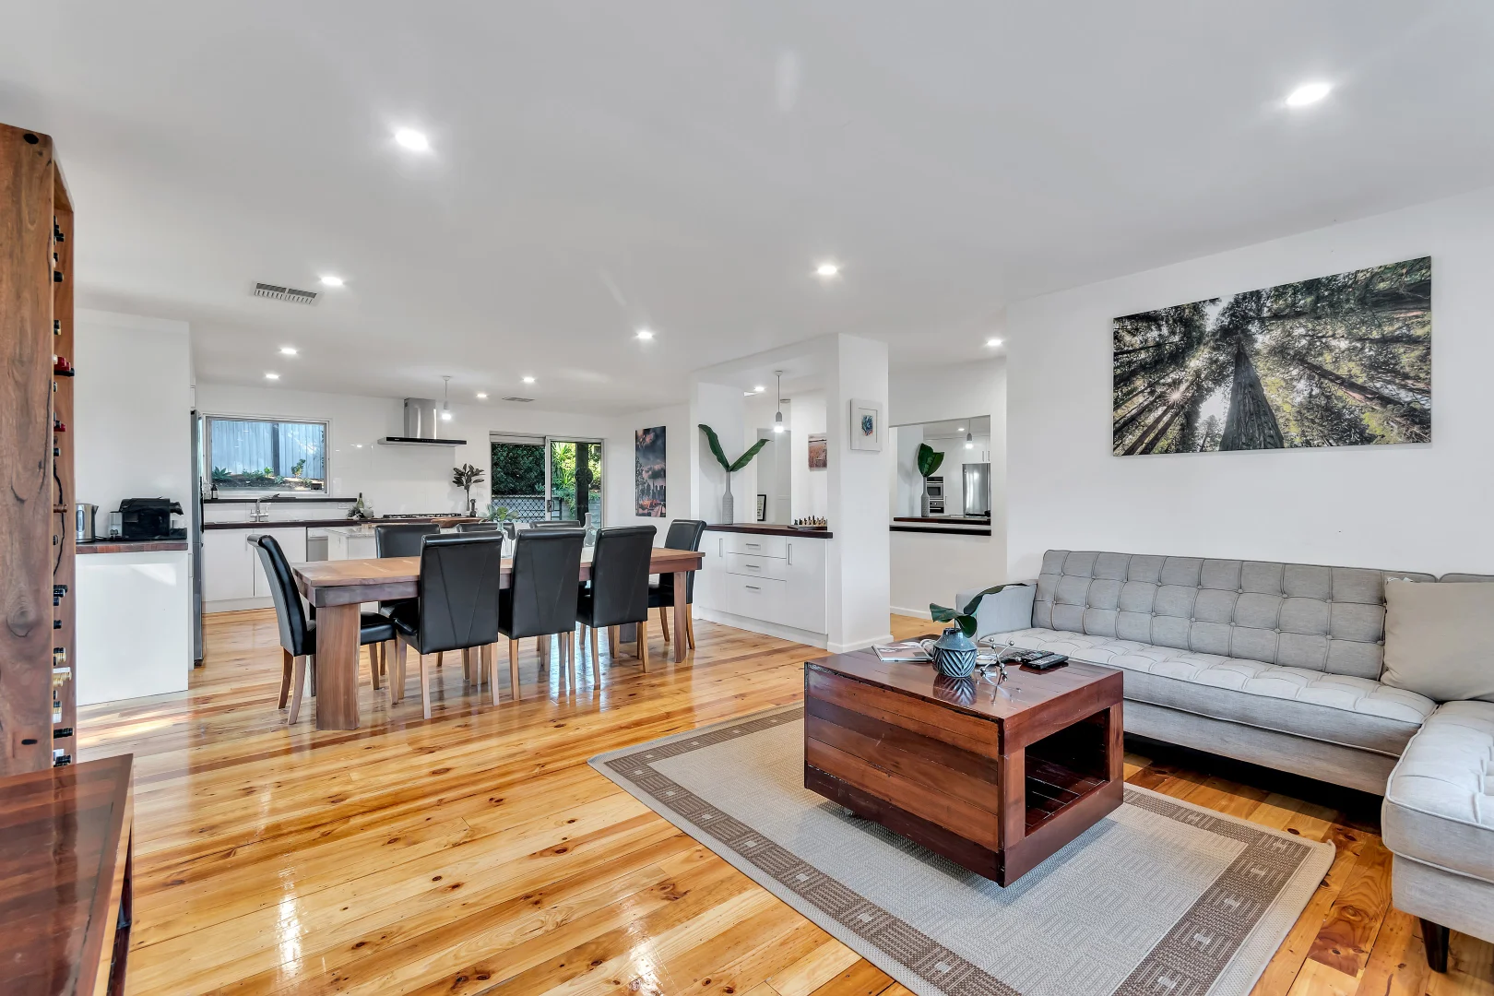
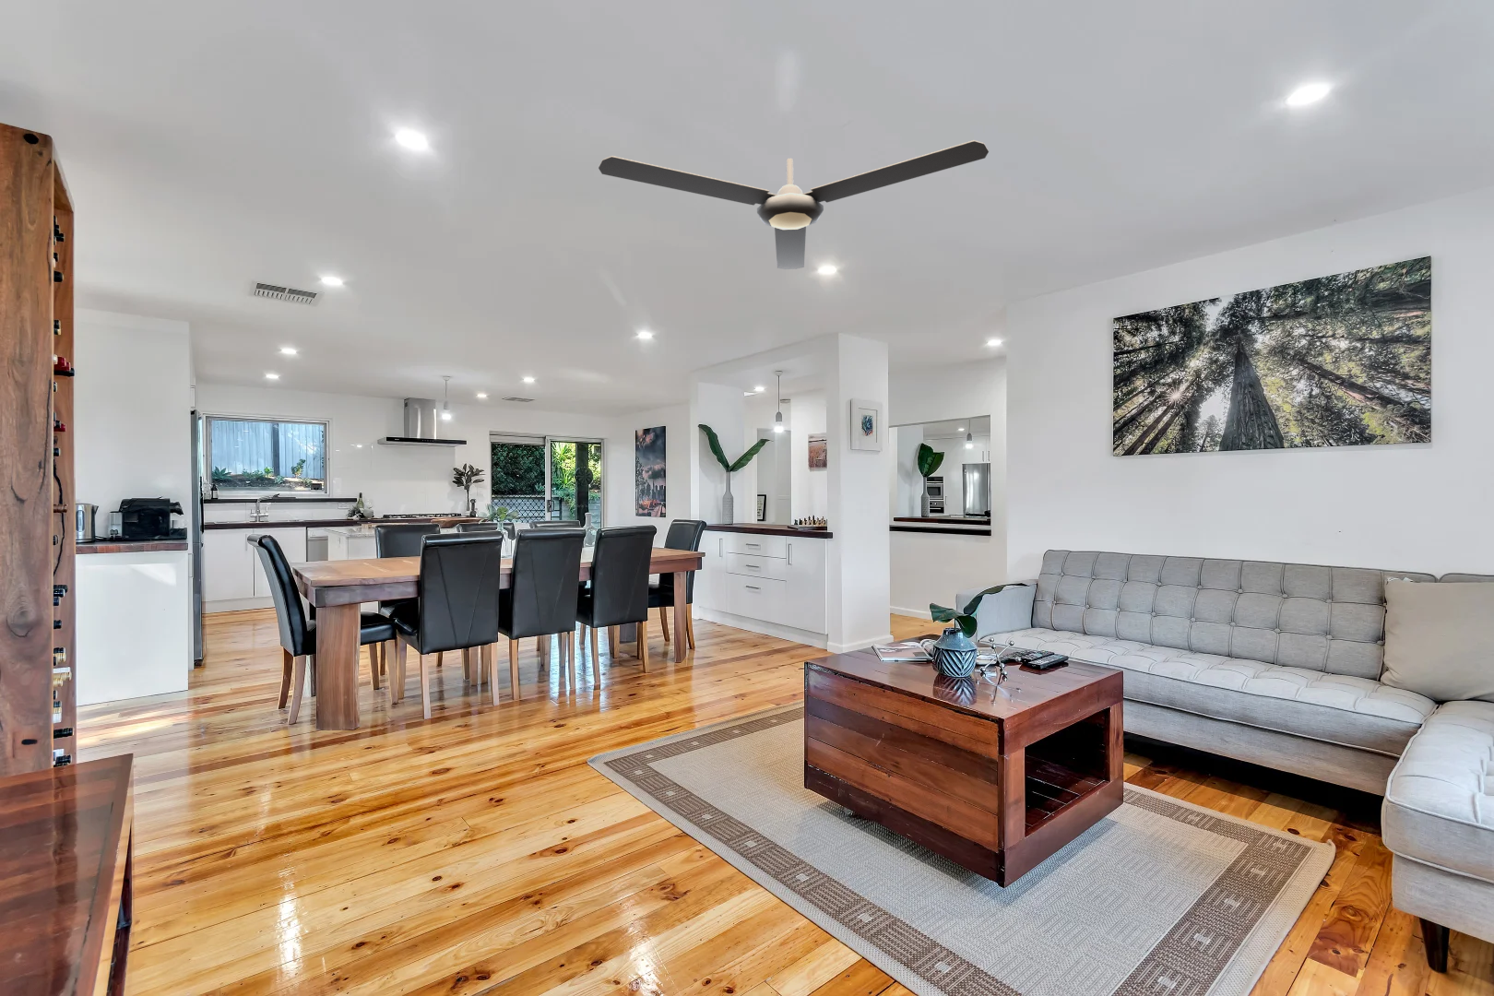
+ ceiling fan [598,139,989,270]
